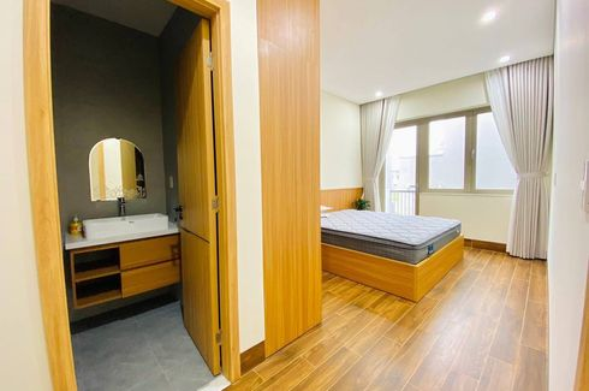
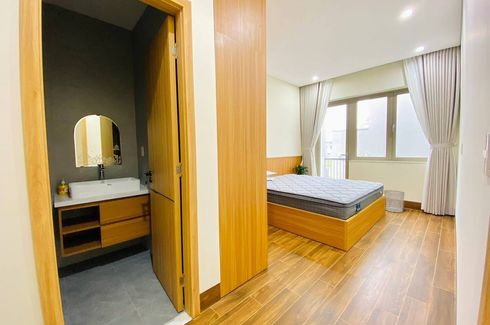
+ waste bin [383,189,405,213]
